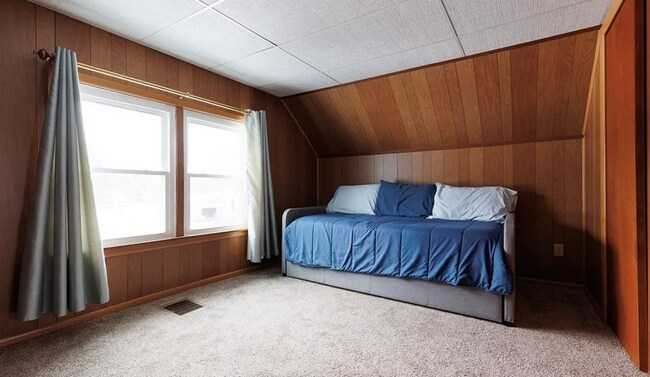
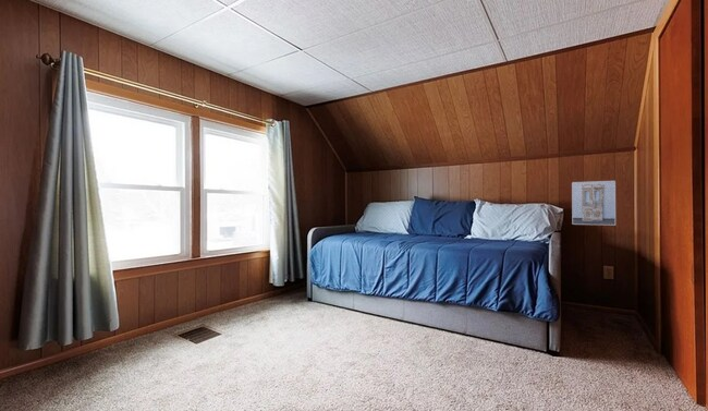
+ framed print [571,180,617,227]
